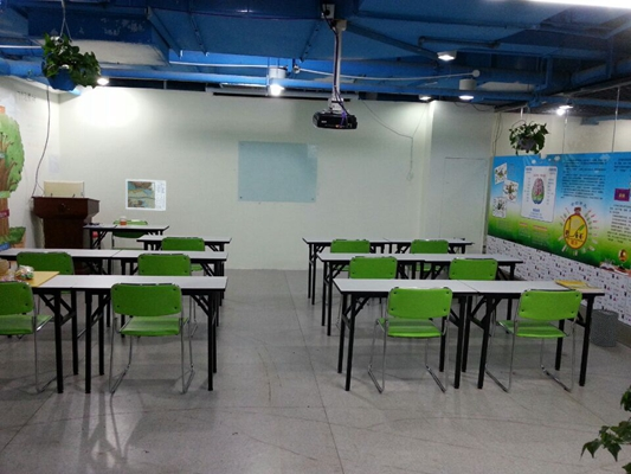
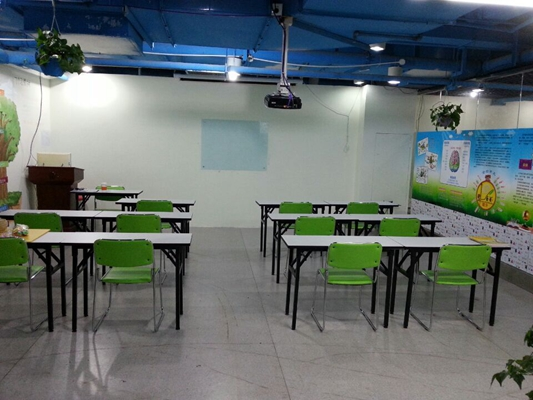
- map [124,178,167,212]
- trash can [588,308,620,348]
